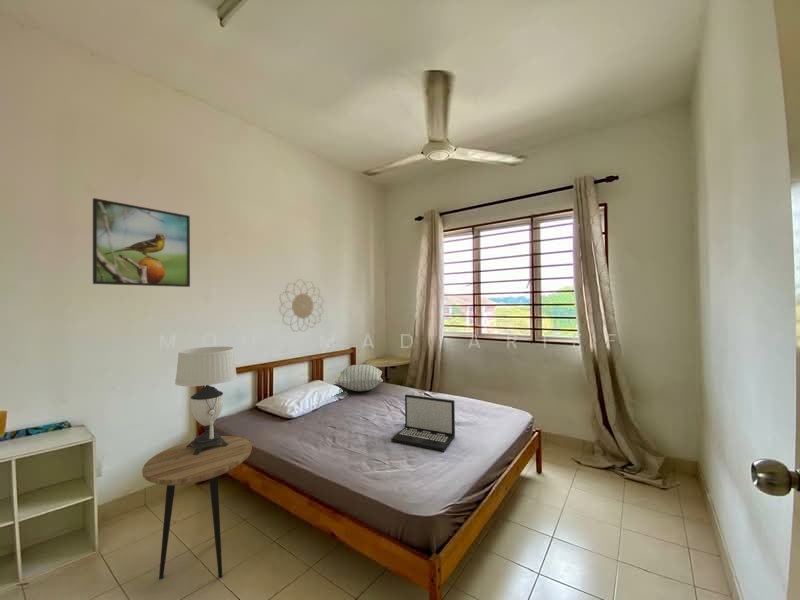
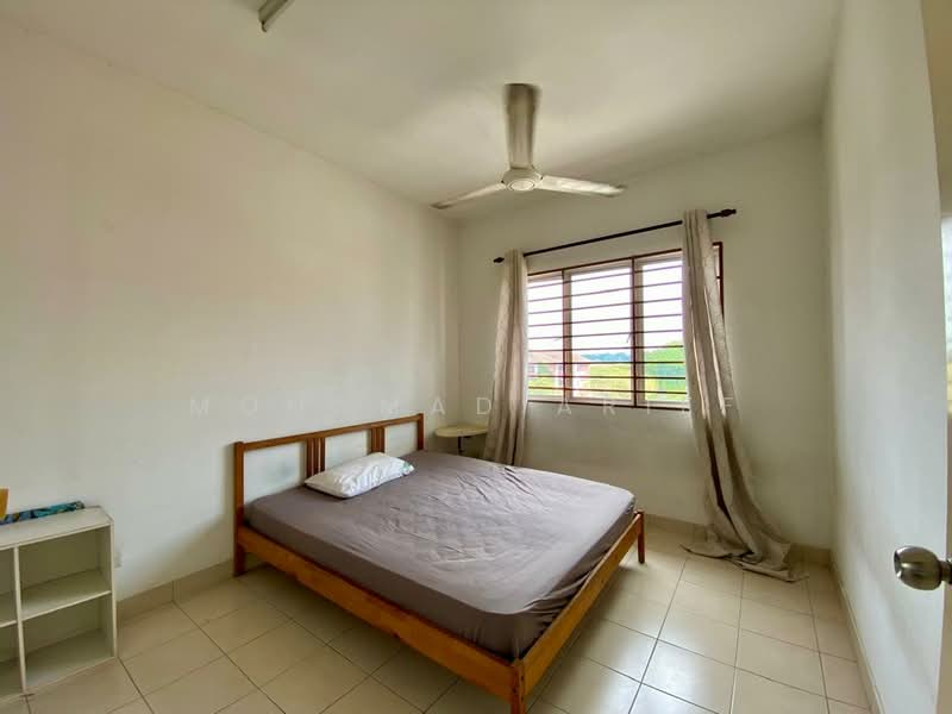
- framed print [92,197,191,288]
- laptop computer [390,393,456,453]
- decorative wall piece [278,278,325,333]
- side table [141,435,253,580]
- table lamp [174,346,238,455]
- pillow [334,363,384,392]
